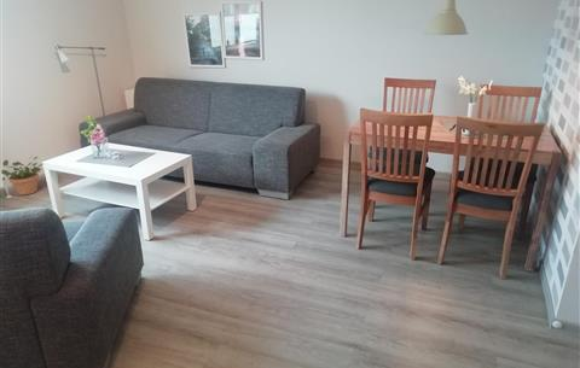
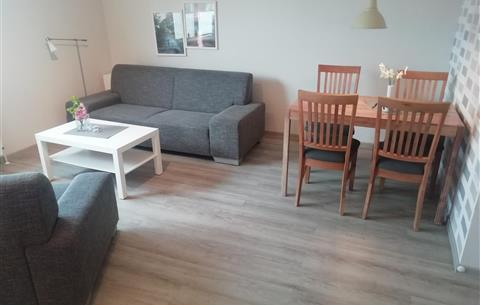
- potted plant [0,154,44,197]
